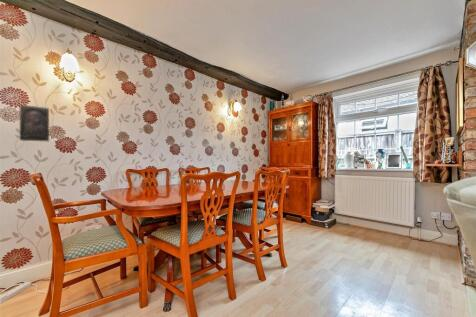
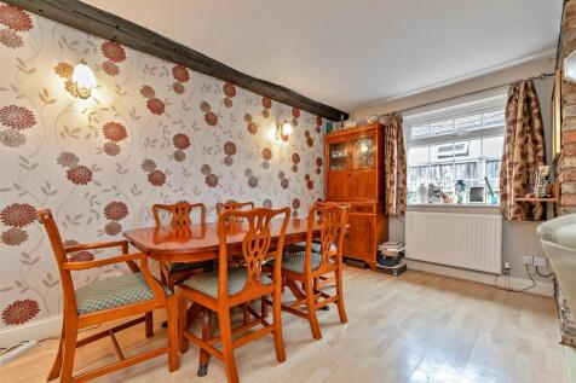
- brass plaque [19,104,50,142]
